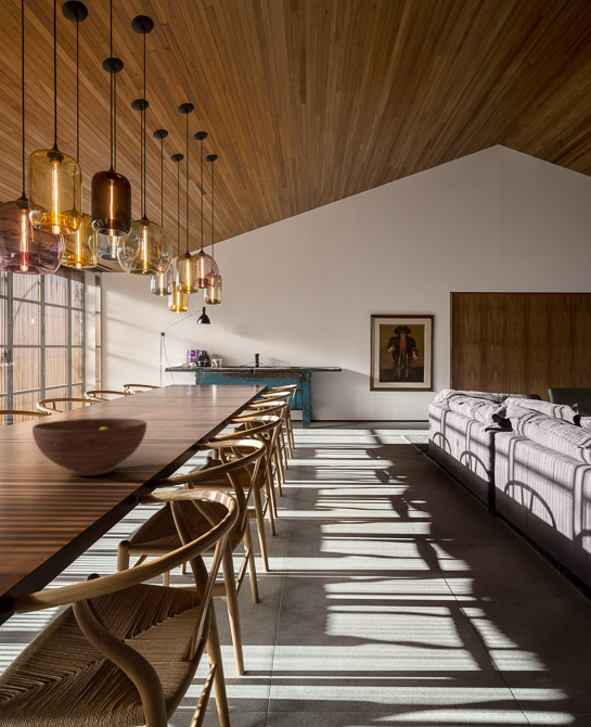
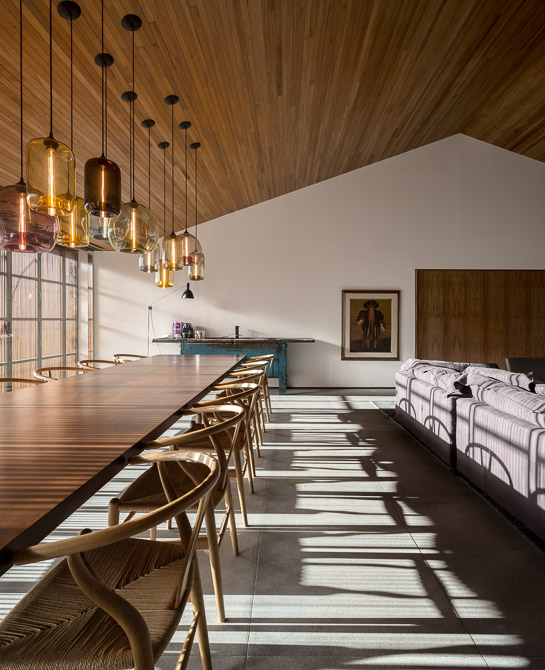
- fruit bowl [31,418,147,476]
